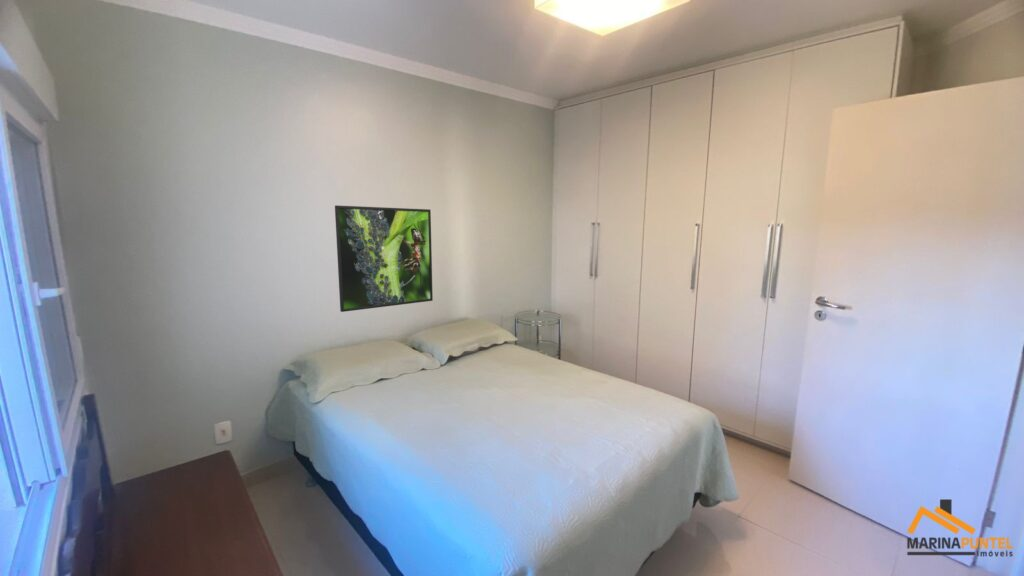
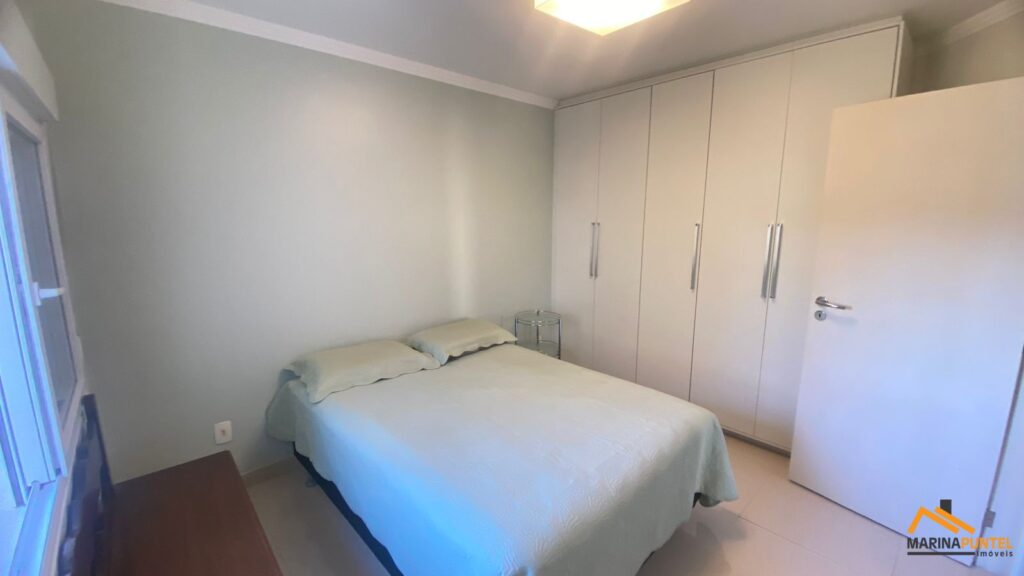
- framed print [334,204,434,313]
